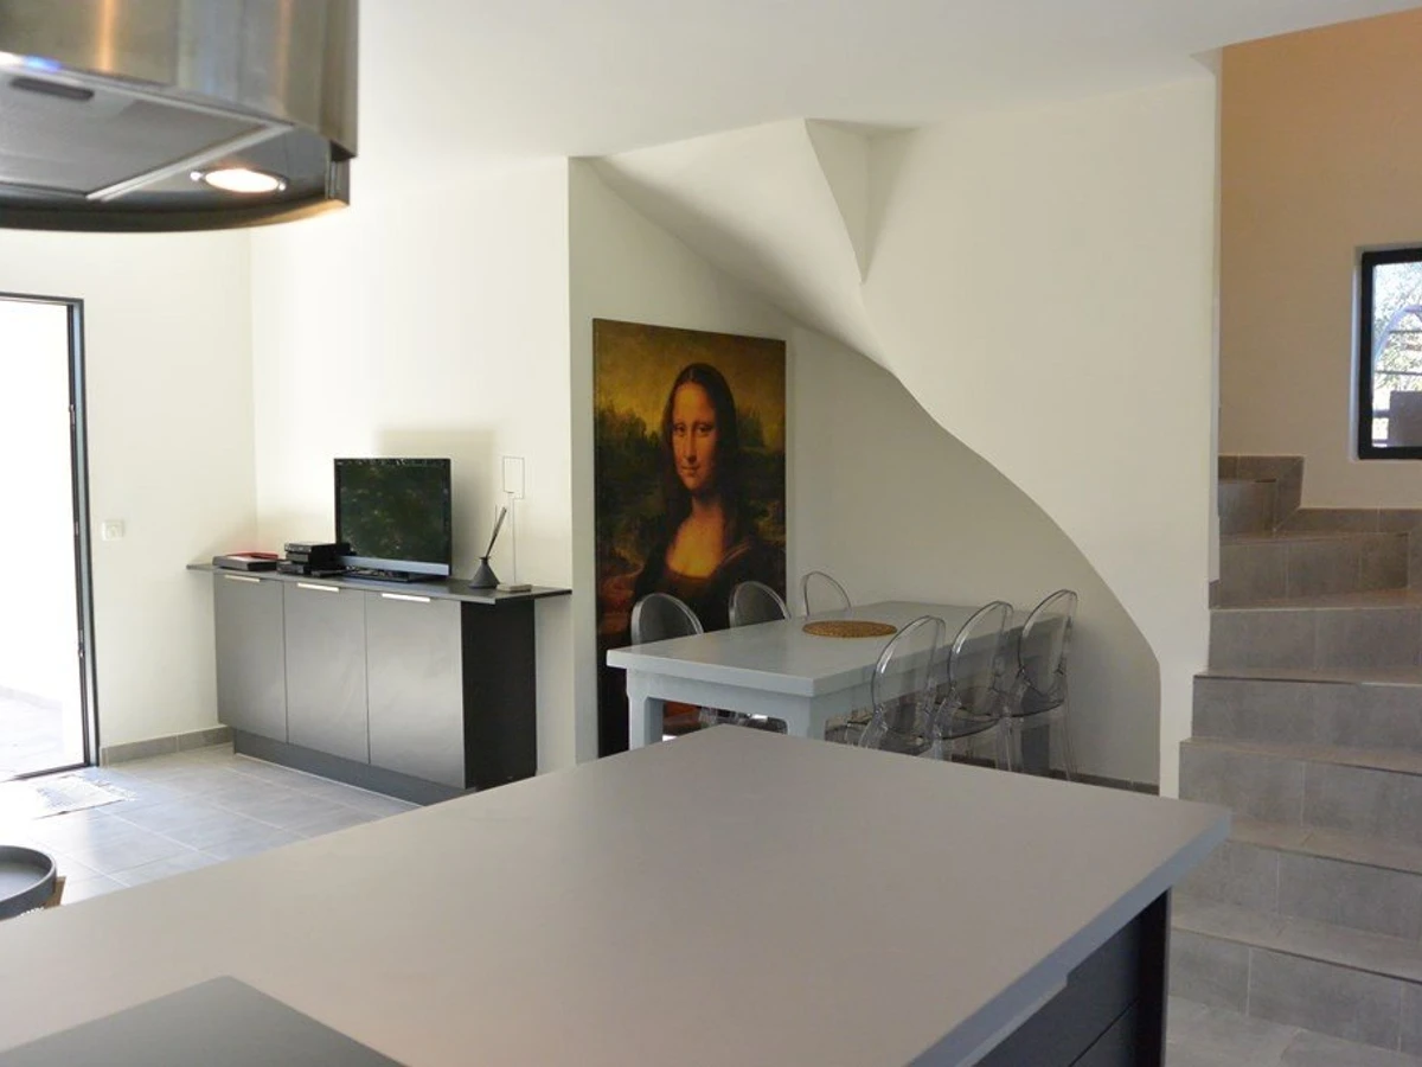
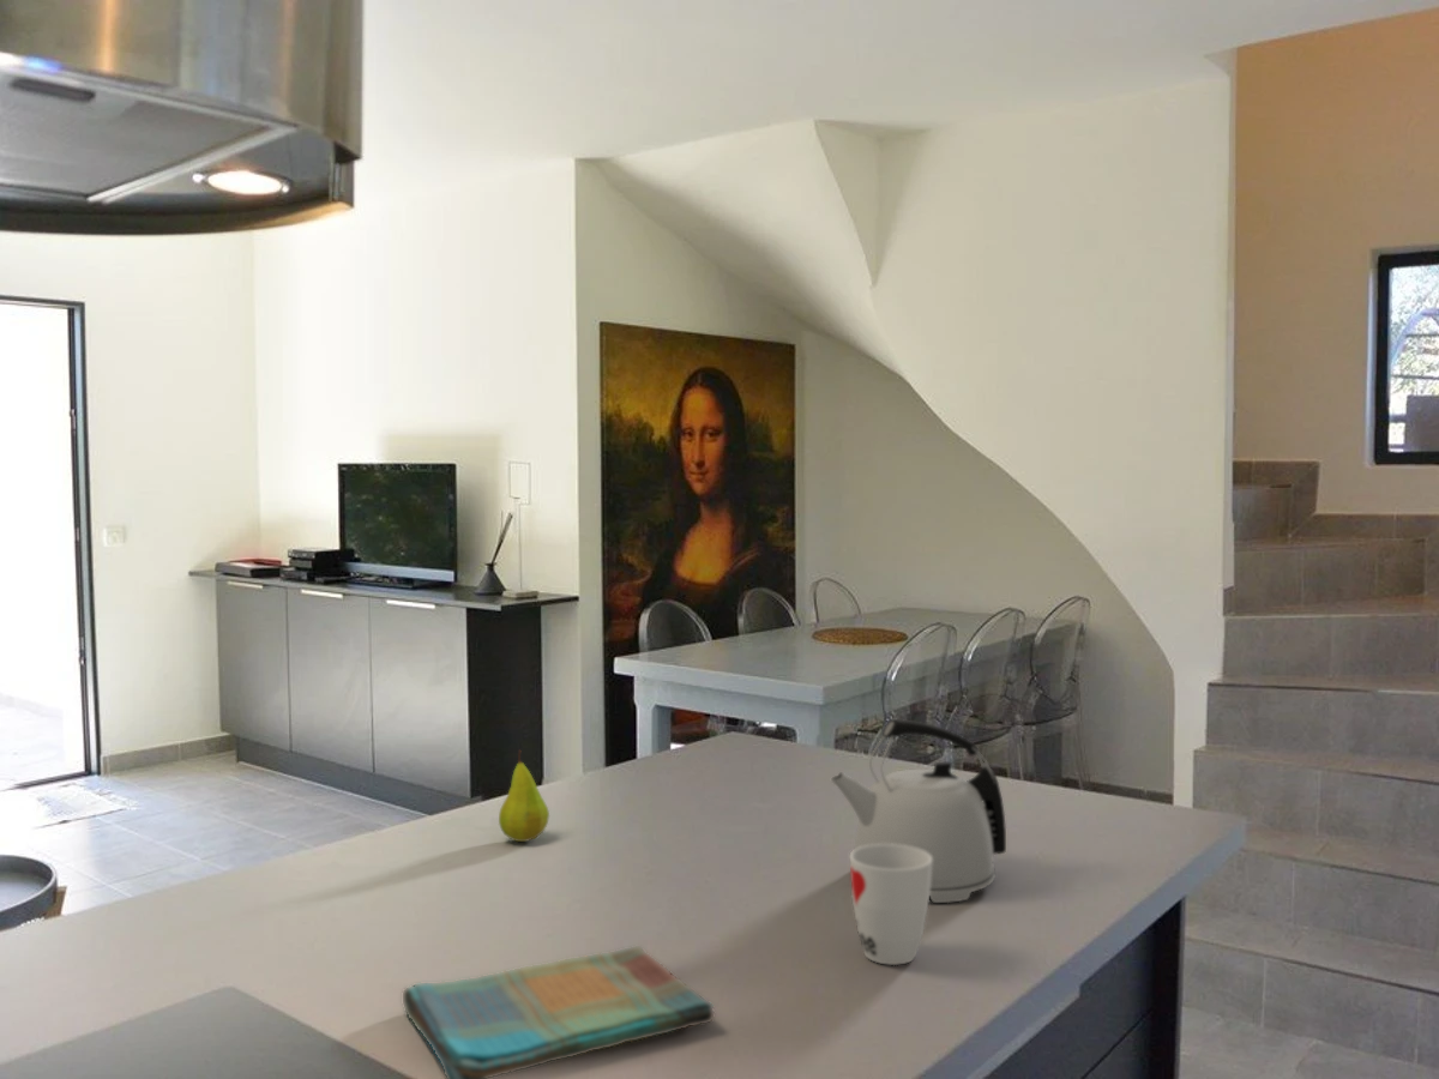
+ fruit [498,749,550,843]
+ cup [849,844,932,966]
+ dish towel [402,945,715,1079]
+ kettle [830,718,1007,904]
